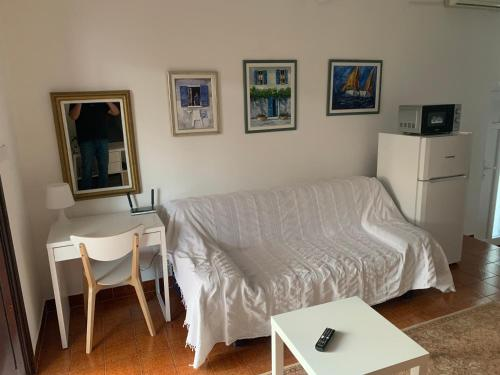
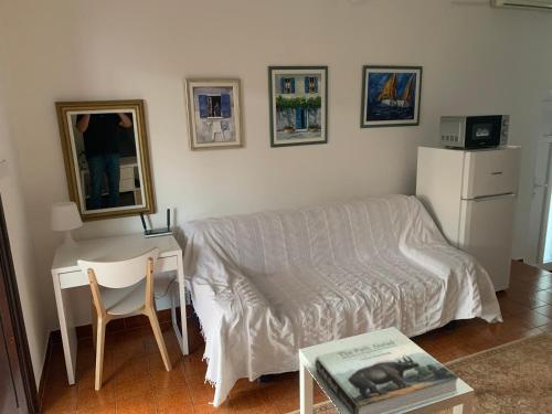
+ book [314,336,459,414]
